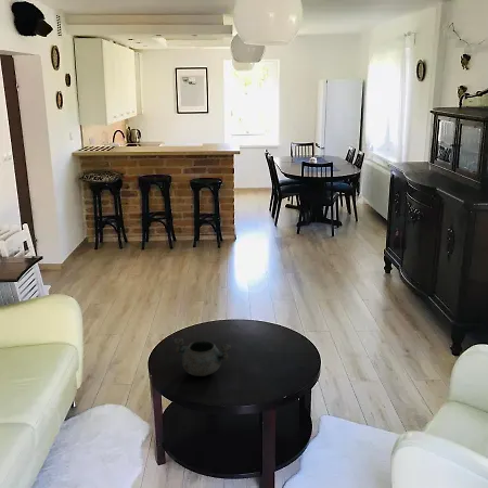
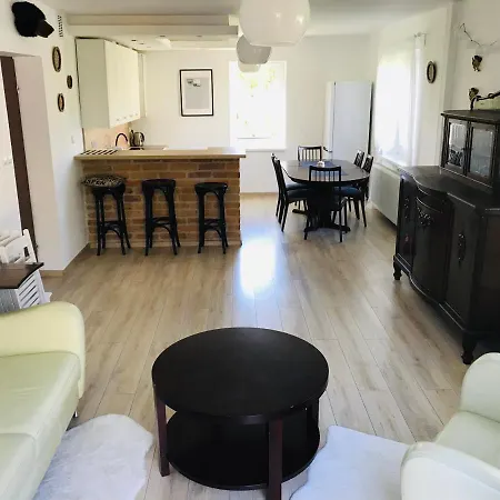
- decorative bowl [172,337,232,377]
